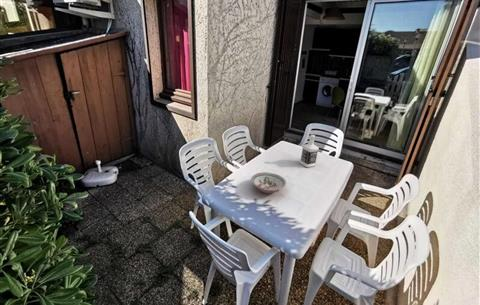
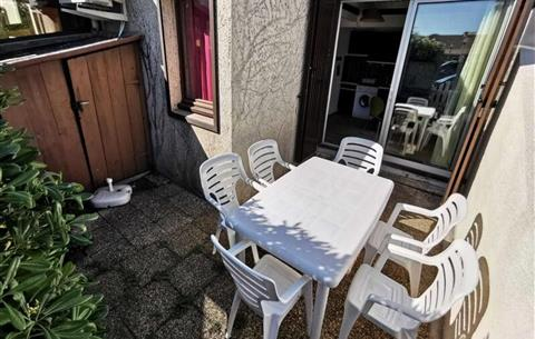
- bottle [299,134,320,168]
- bowl [250,171,288,194]
